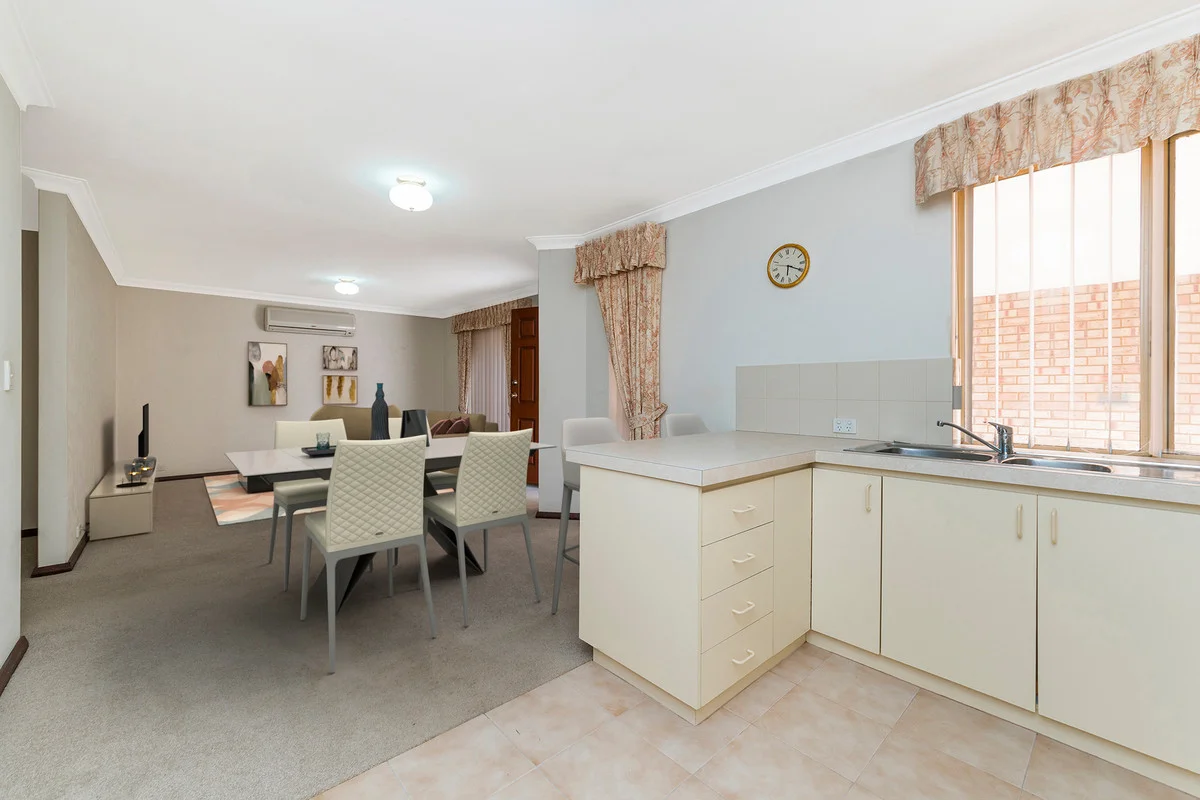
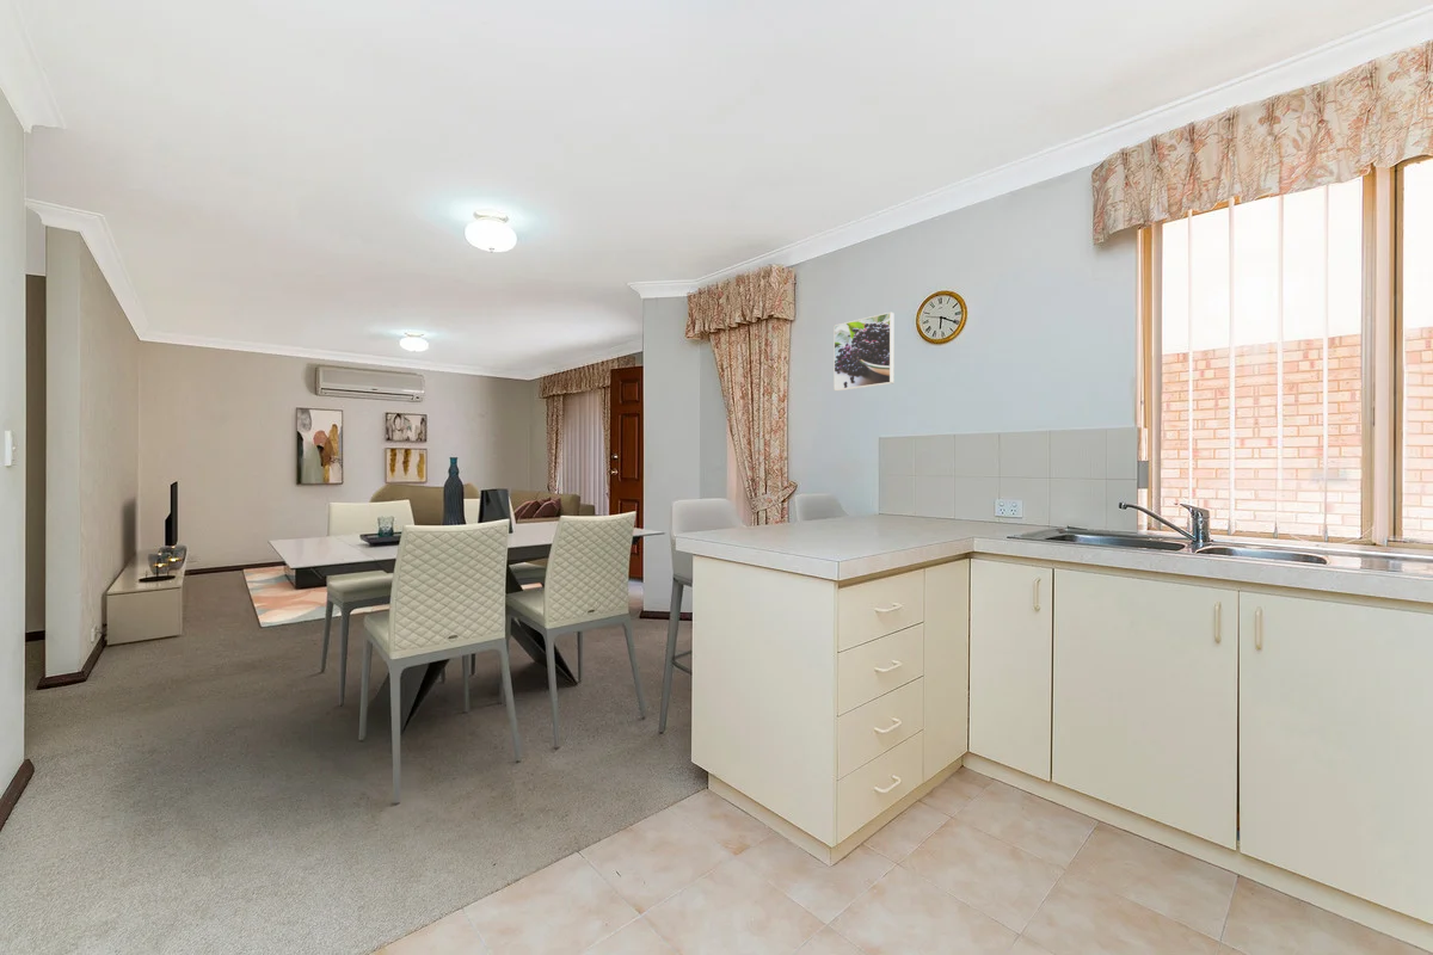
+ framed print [832,312,896,392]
